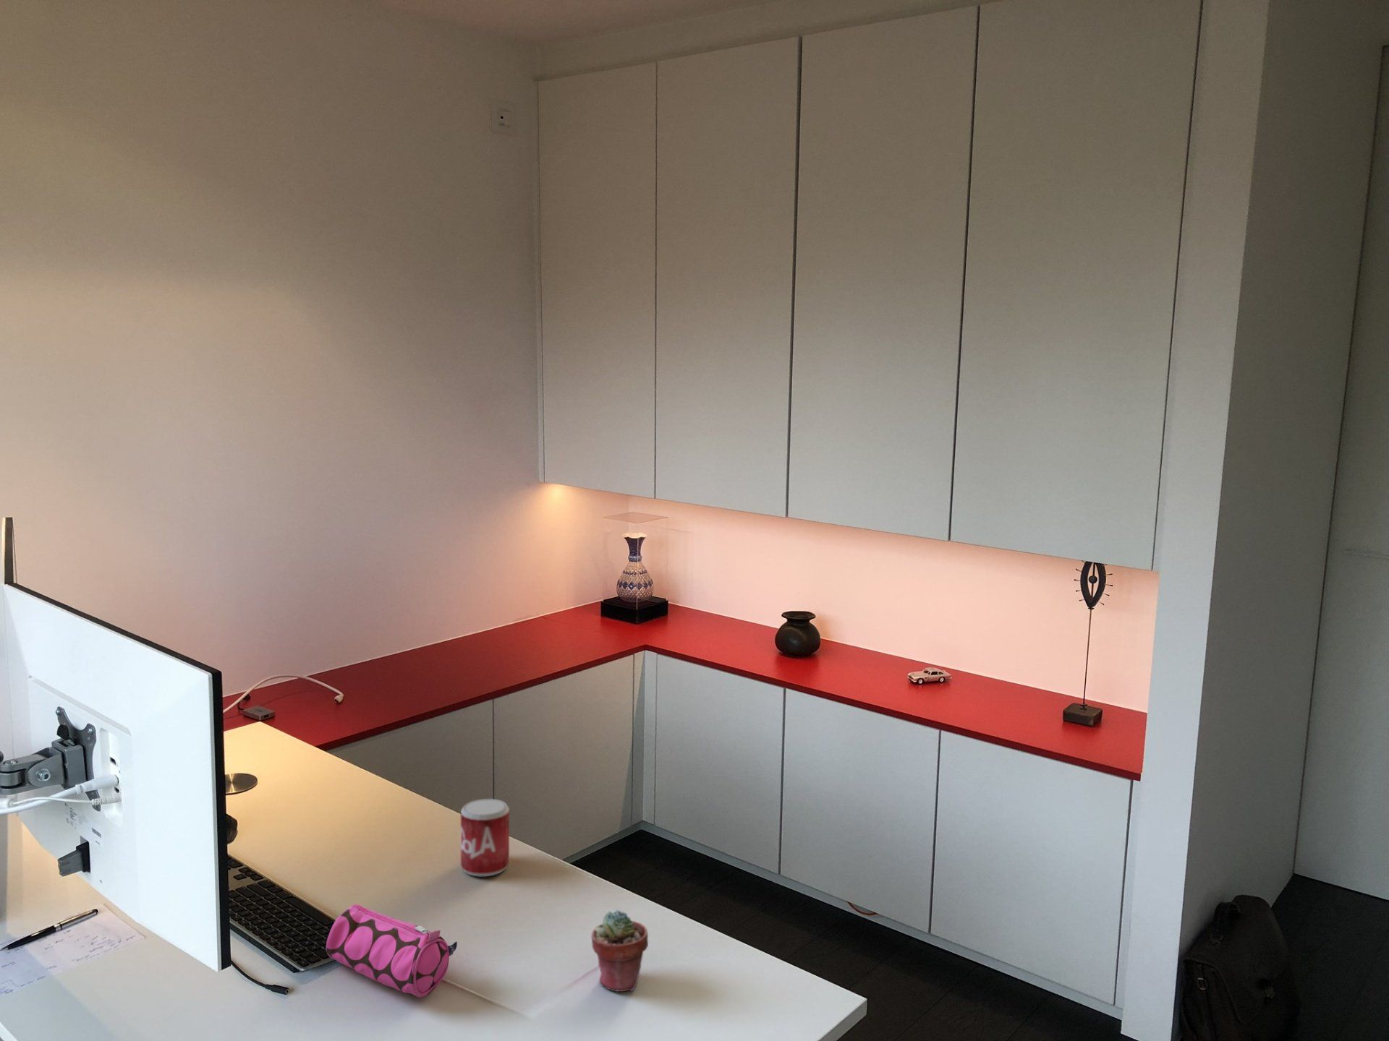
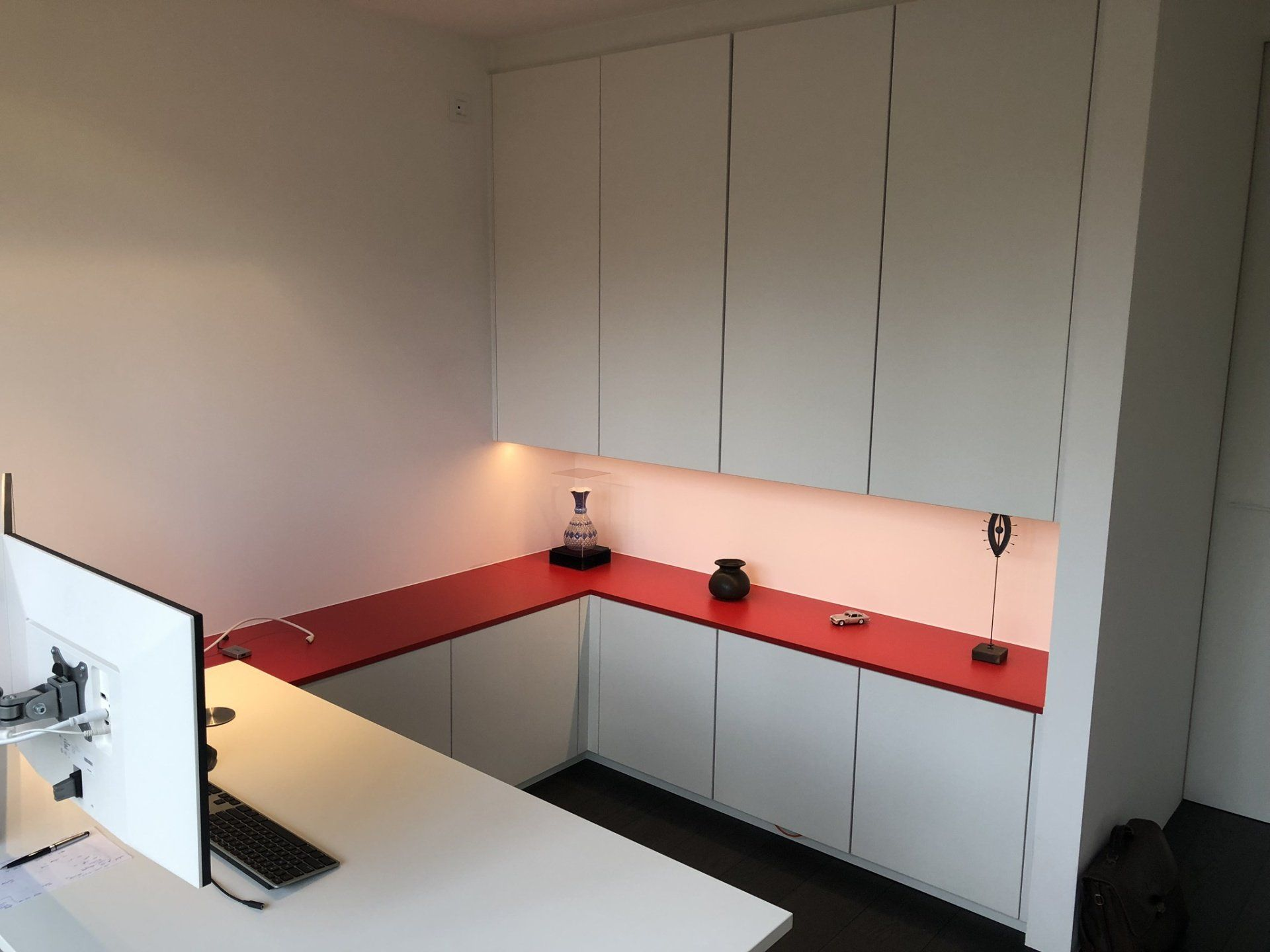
- beverage can [460,798,510,877]
- pencil case [326,903,458,998]
- potted succulent [591,910,649,993]
